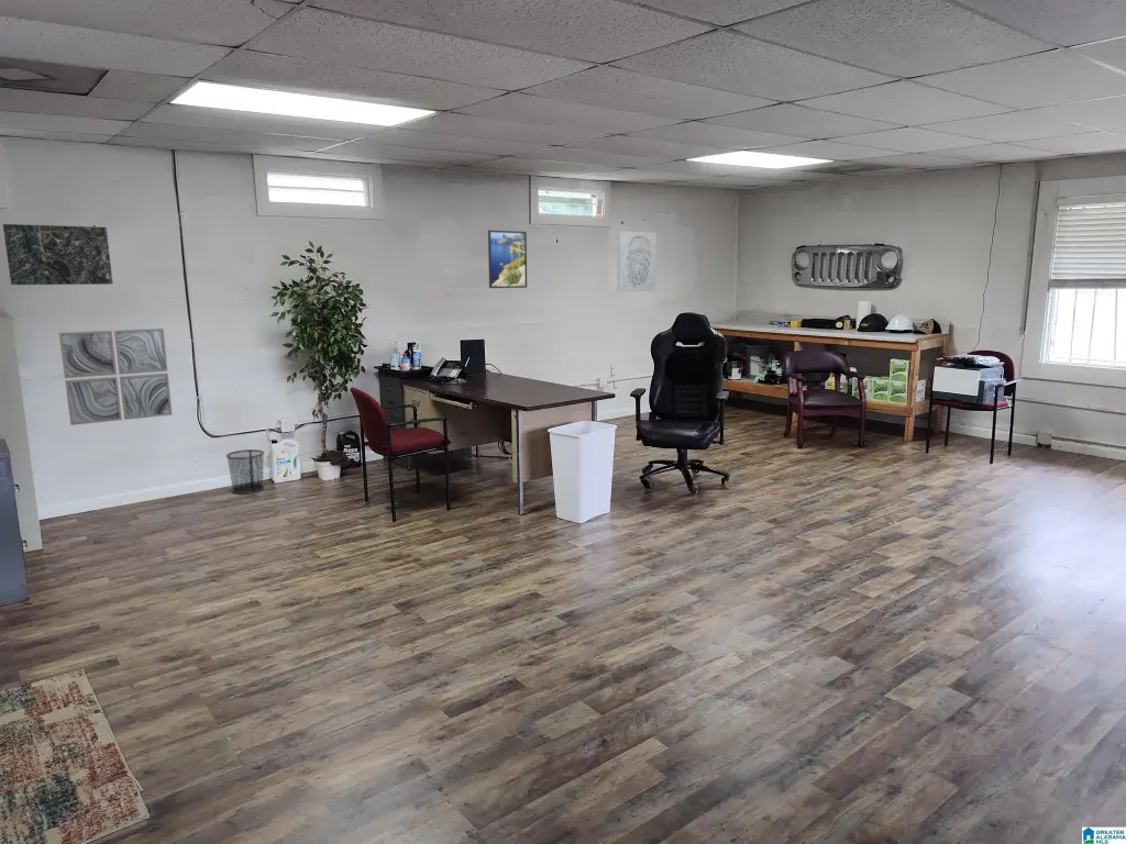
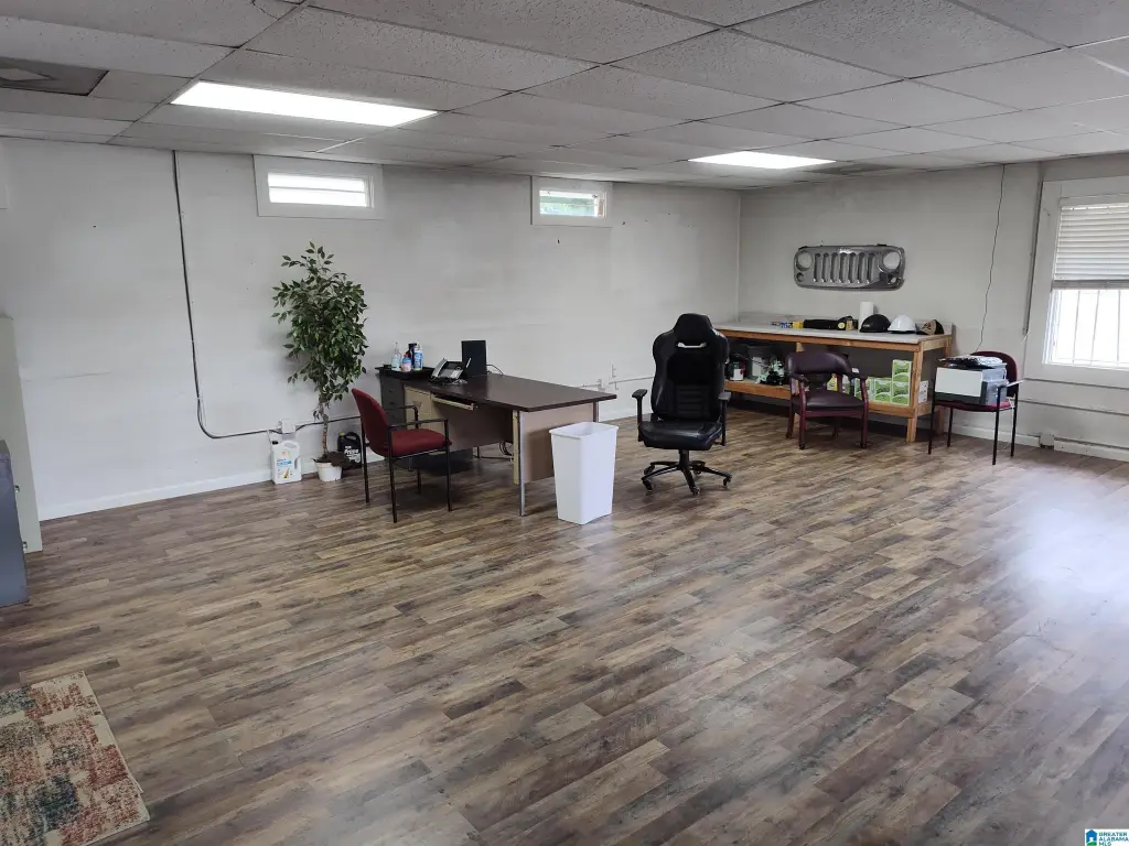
- waste bin [225,448,265,495]
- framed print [487,230,528,289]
- wall art [617,230,658,292]
- wall art [58,327,173,426]
- map [2,223,113,286]
